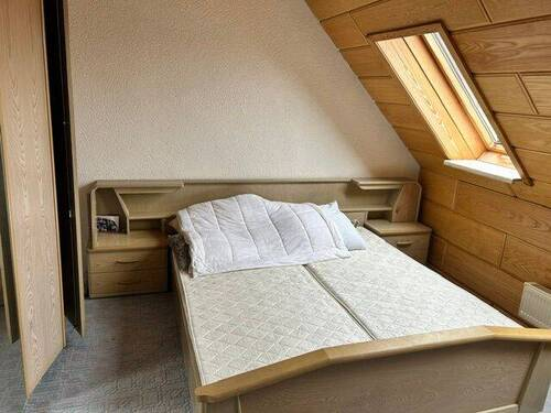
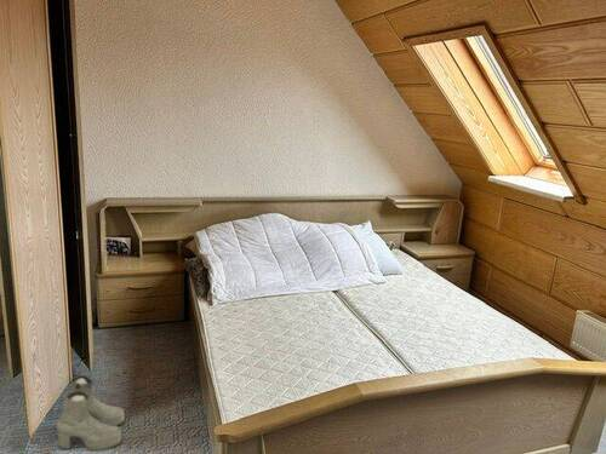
+ boots [56,374,126,452]
